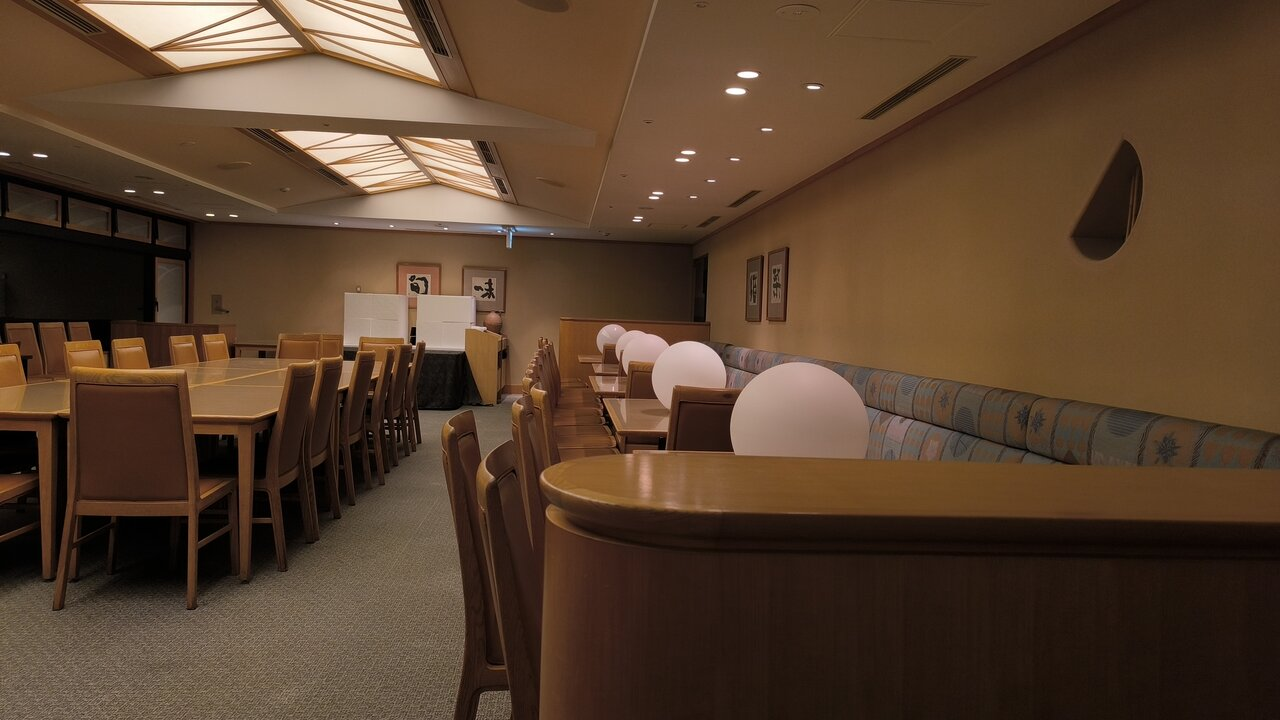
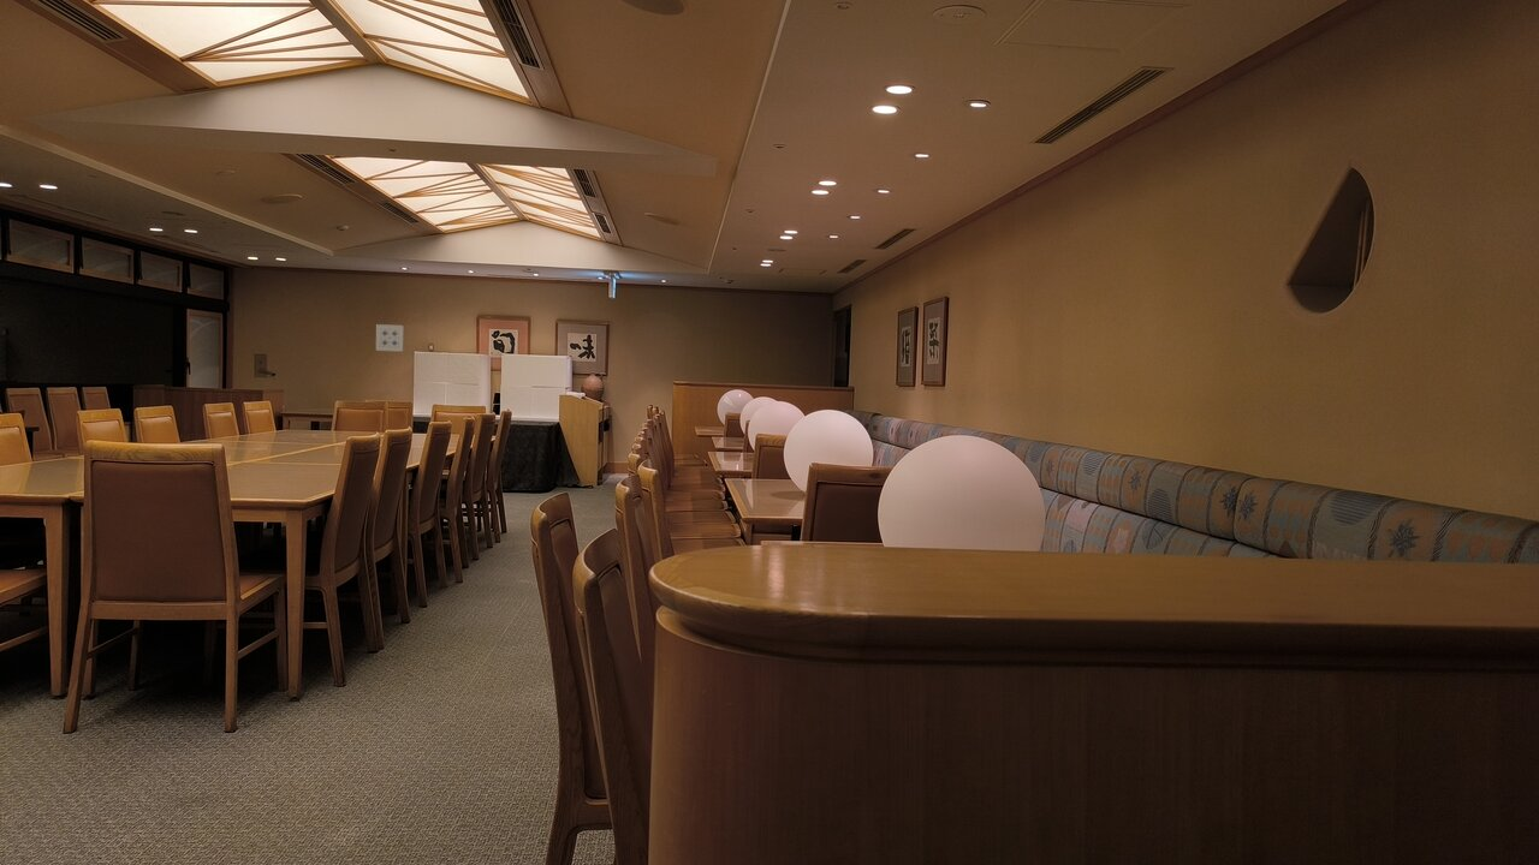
+ wall art [375,323,405,353]
